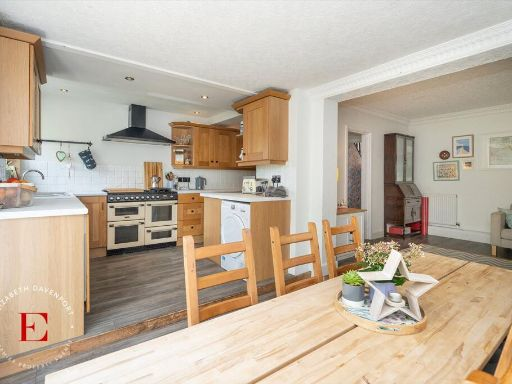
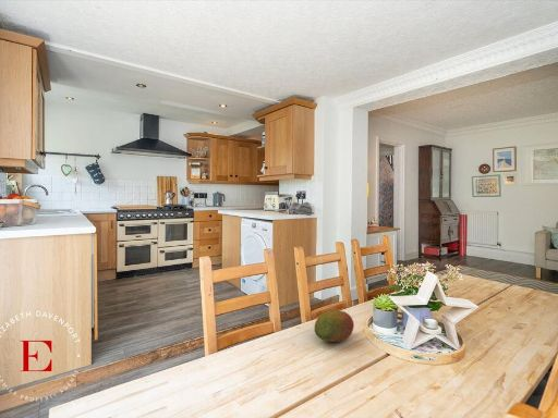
+ fruit [313,309,355,343]
